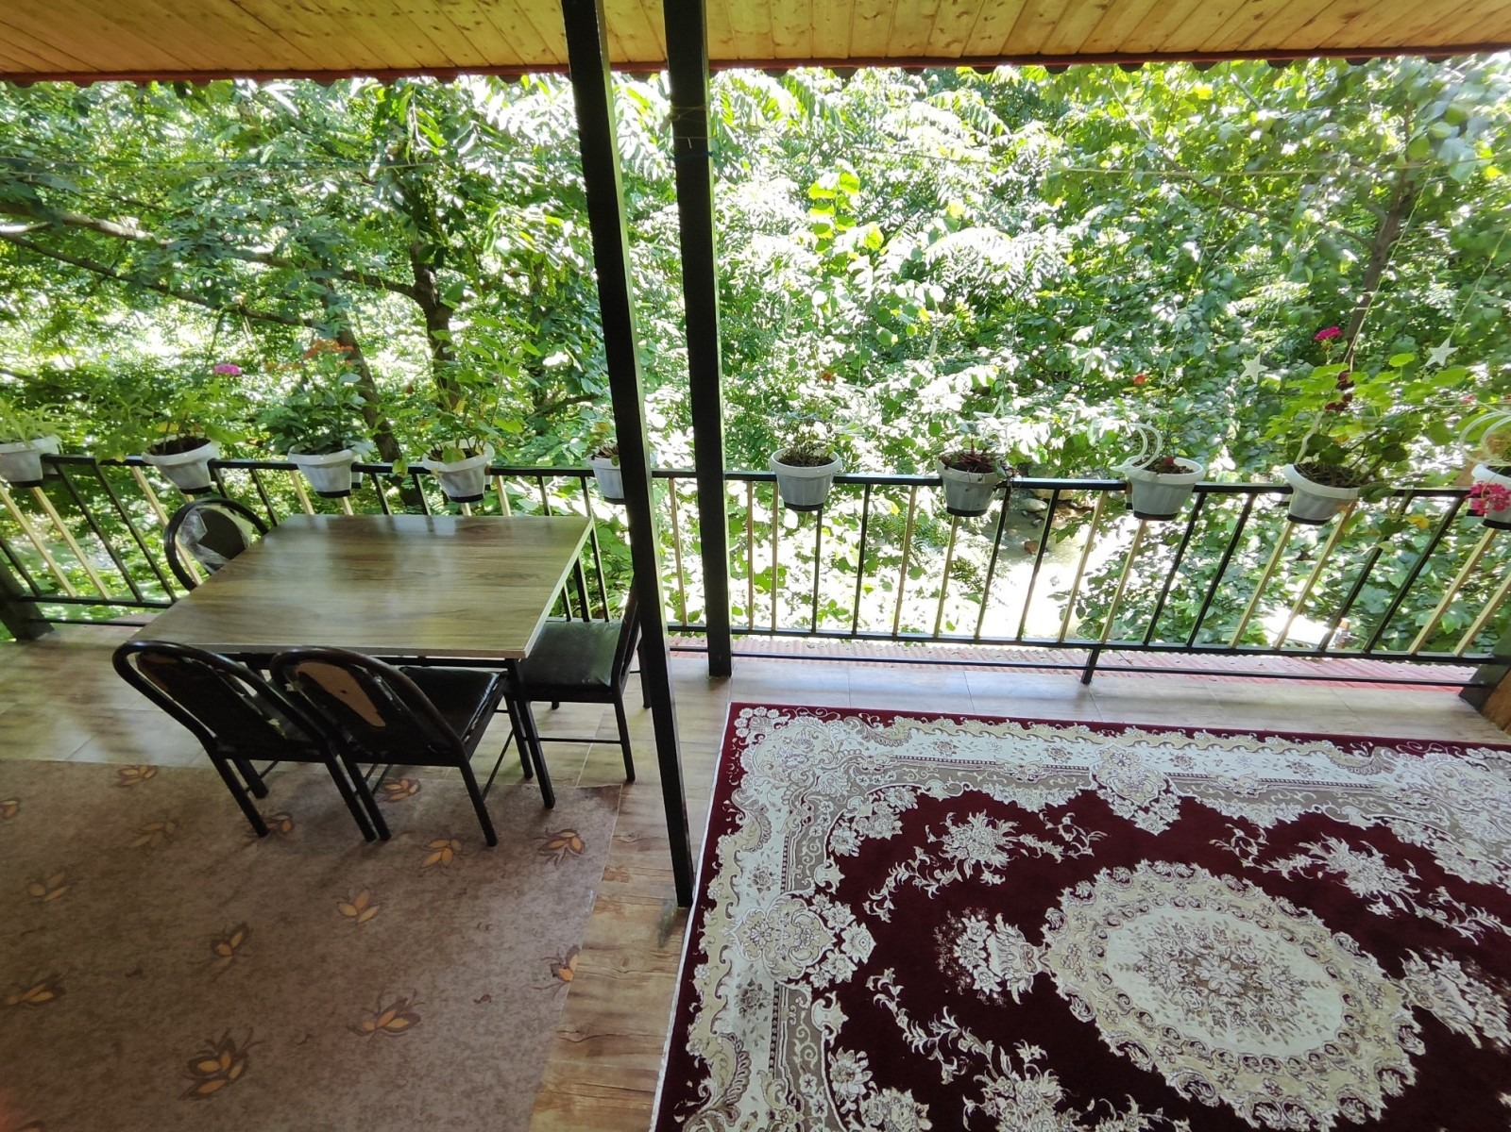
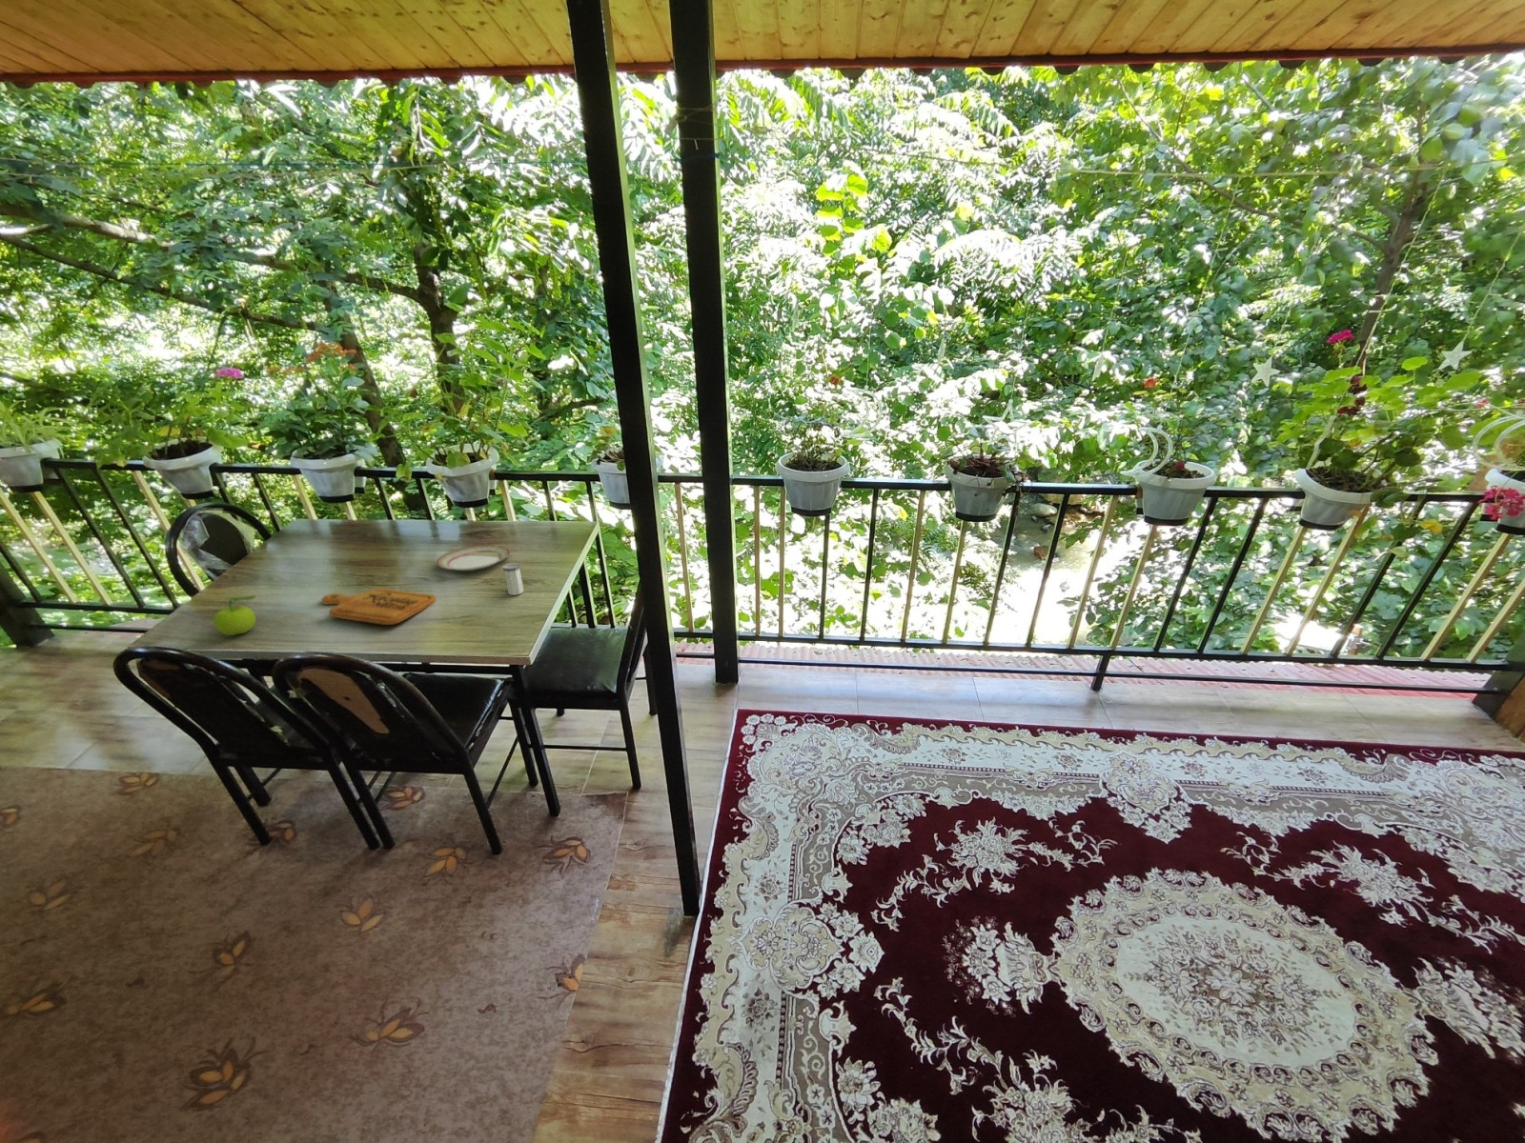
+ plate [436,545,510,572]
+ cutting board [321,587,437,626]
+ salt shaker [502,562,525,597]
+ fruit [213,594,258,636]
